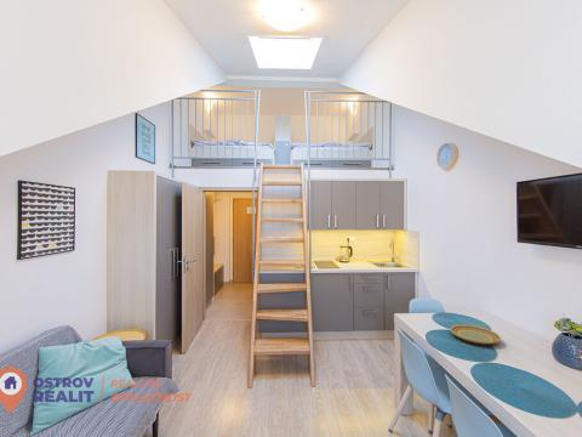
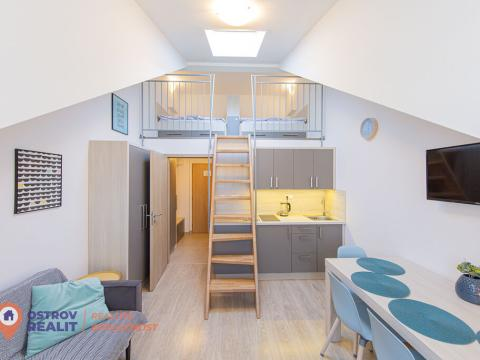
- plate [450,323,502,346]
